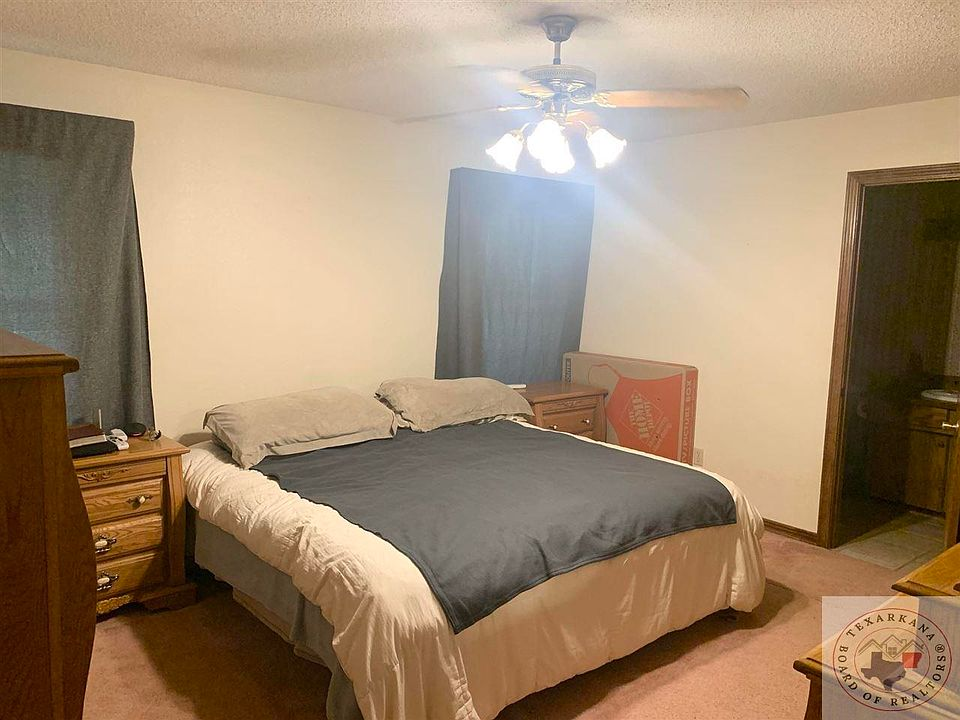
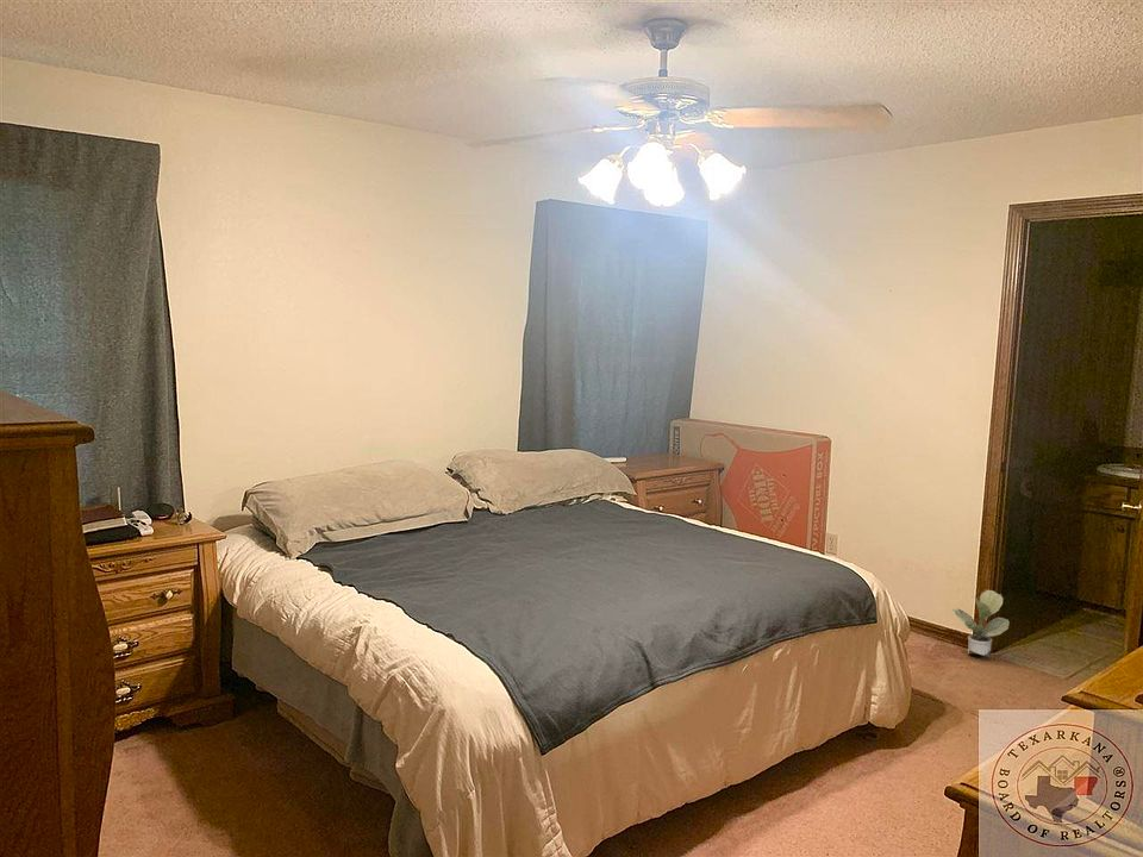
+ potted plant [951,589,1011,658]
